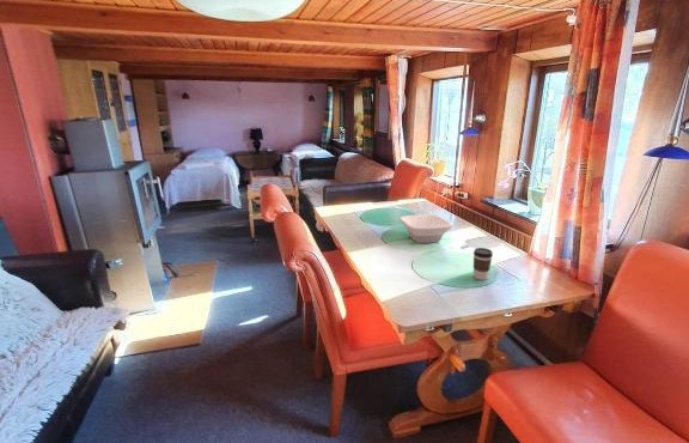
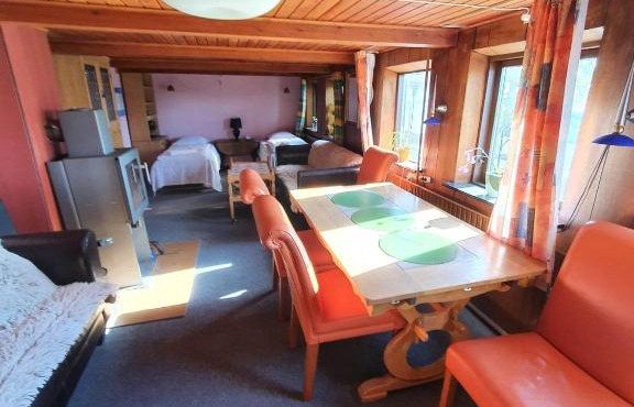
- bowl [398,213,455,244]
- coffee cup [472,247,494,281]
